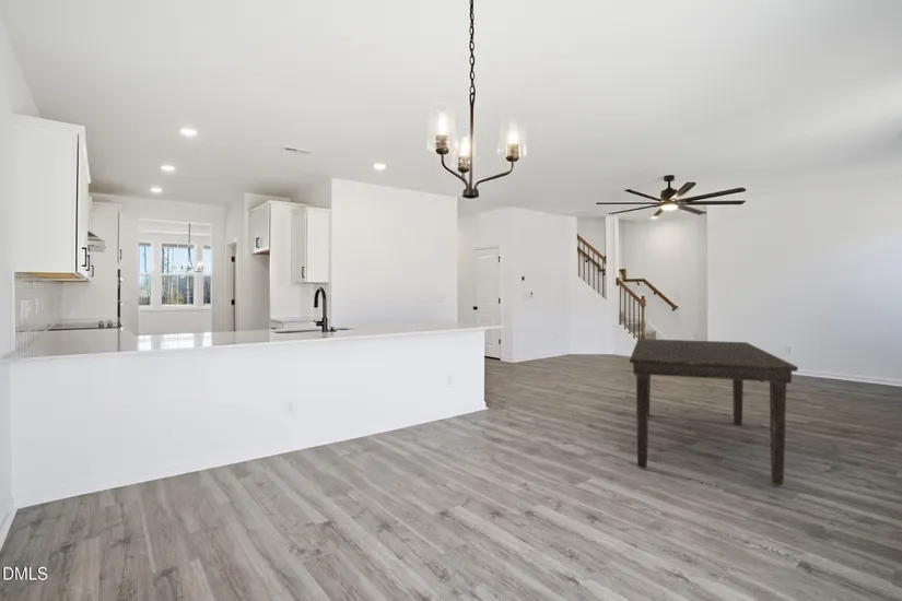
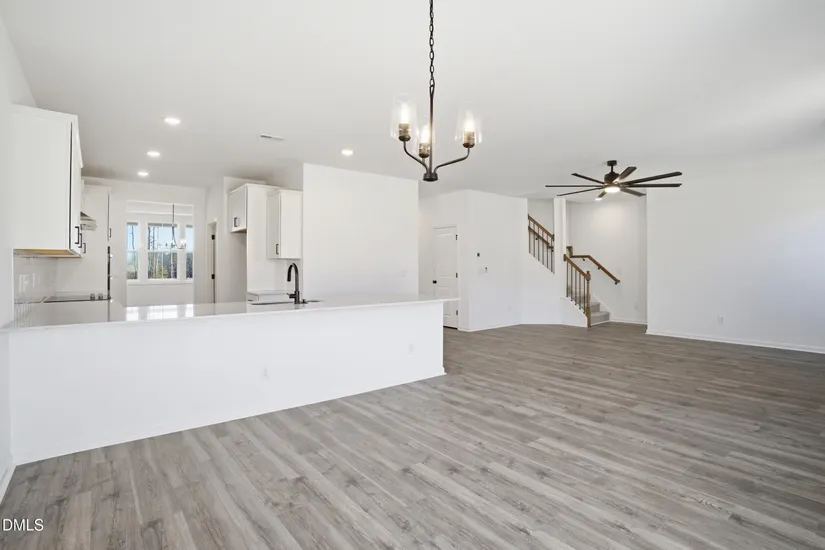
- dining table [629,338,799,486]
